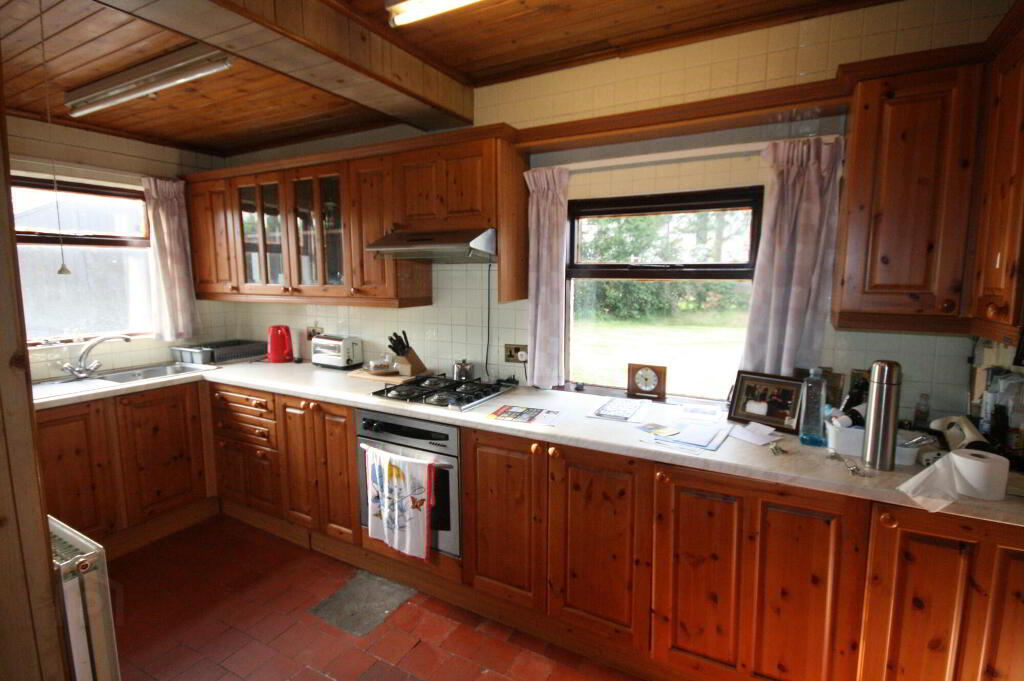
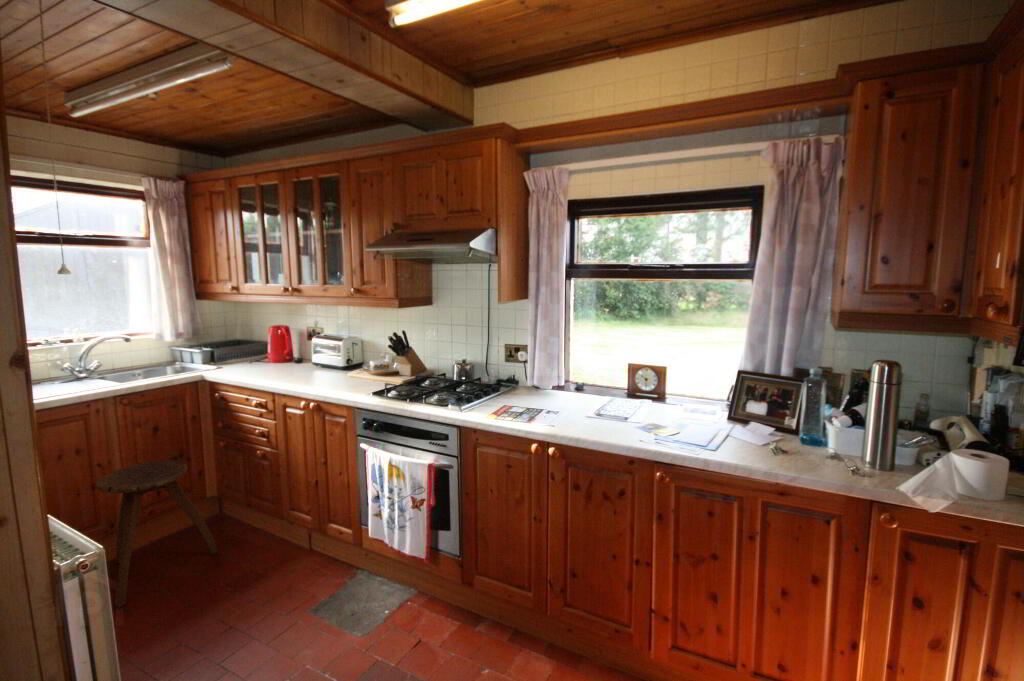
+ stool [95,460,219,609]
